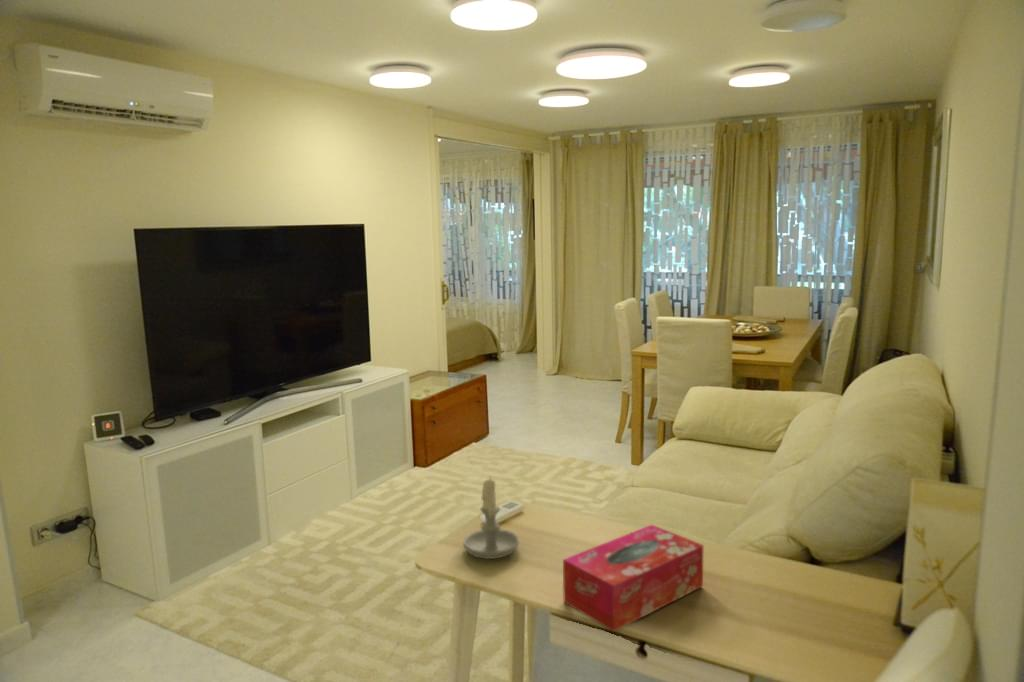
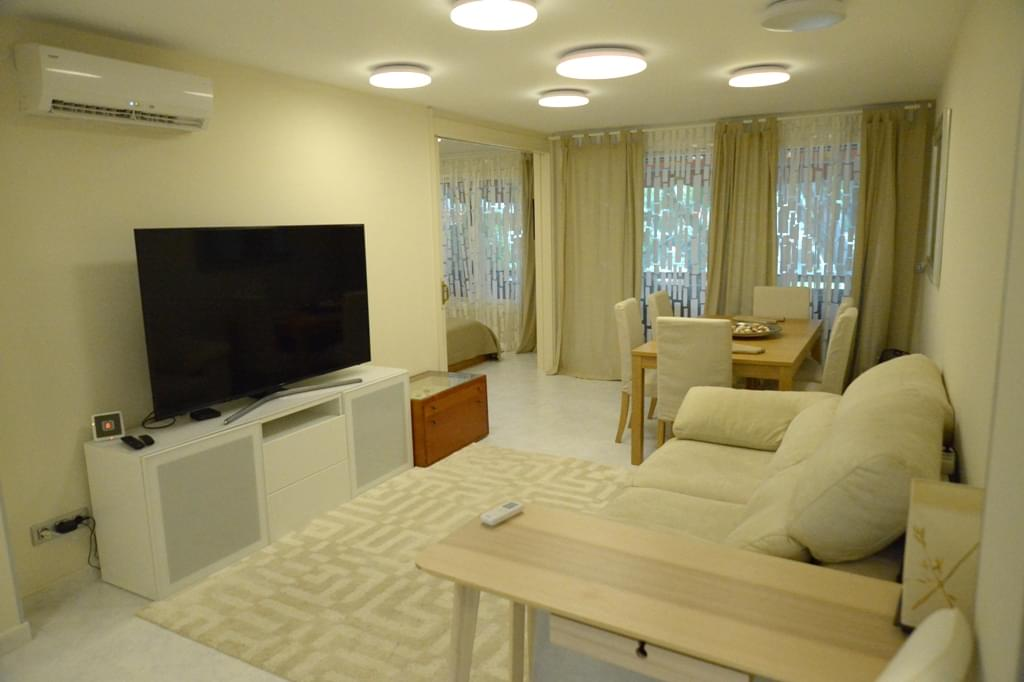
- tissue box [562,524,704,633]
- candle [462,475,520,560]
